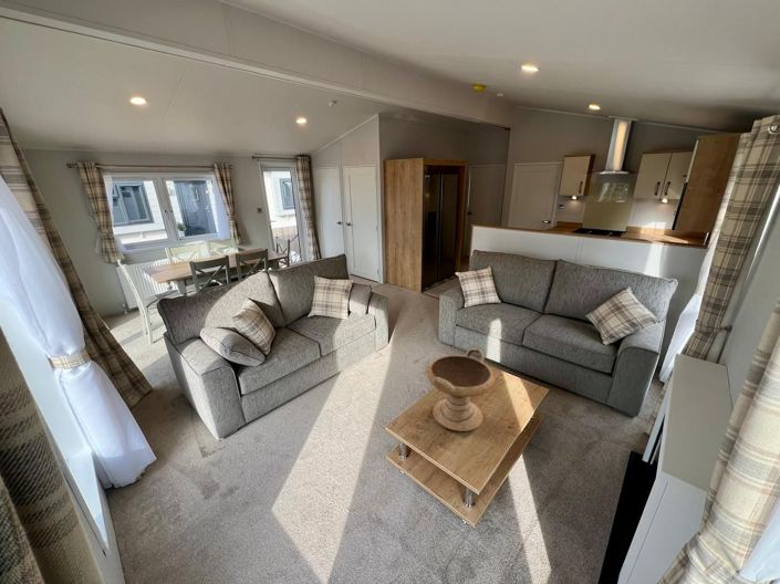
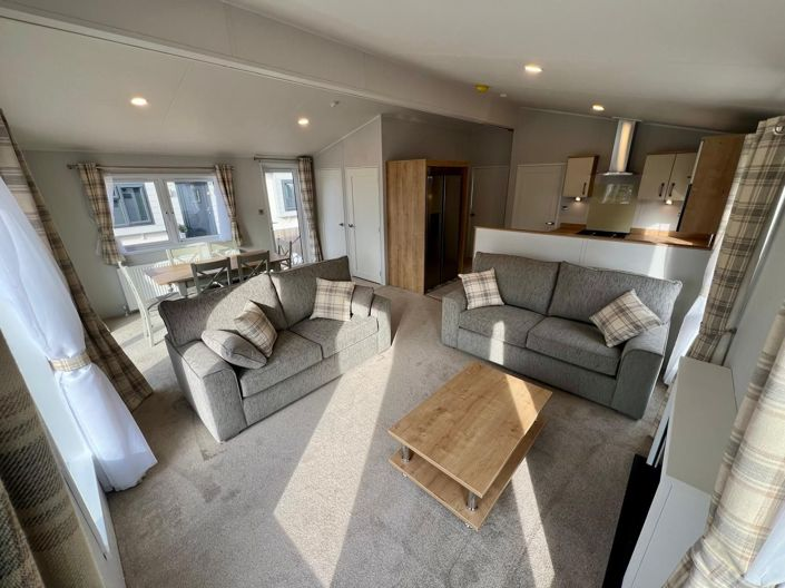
- decorative bowl [425,347,497,432]
